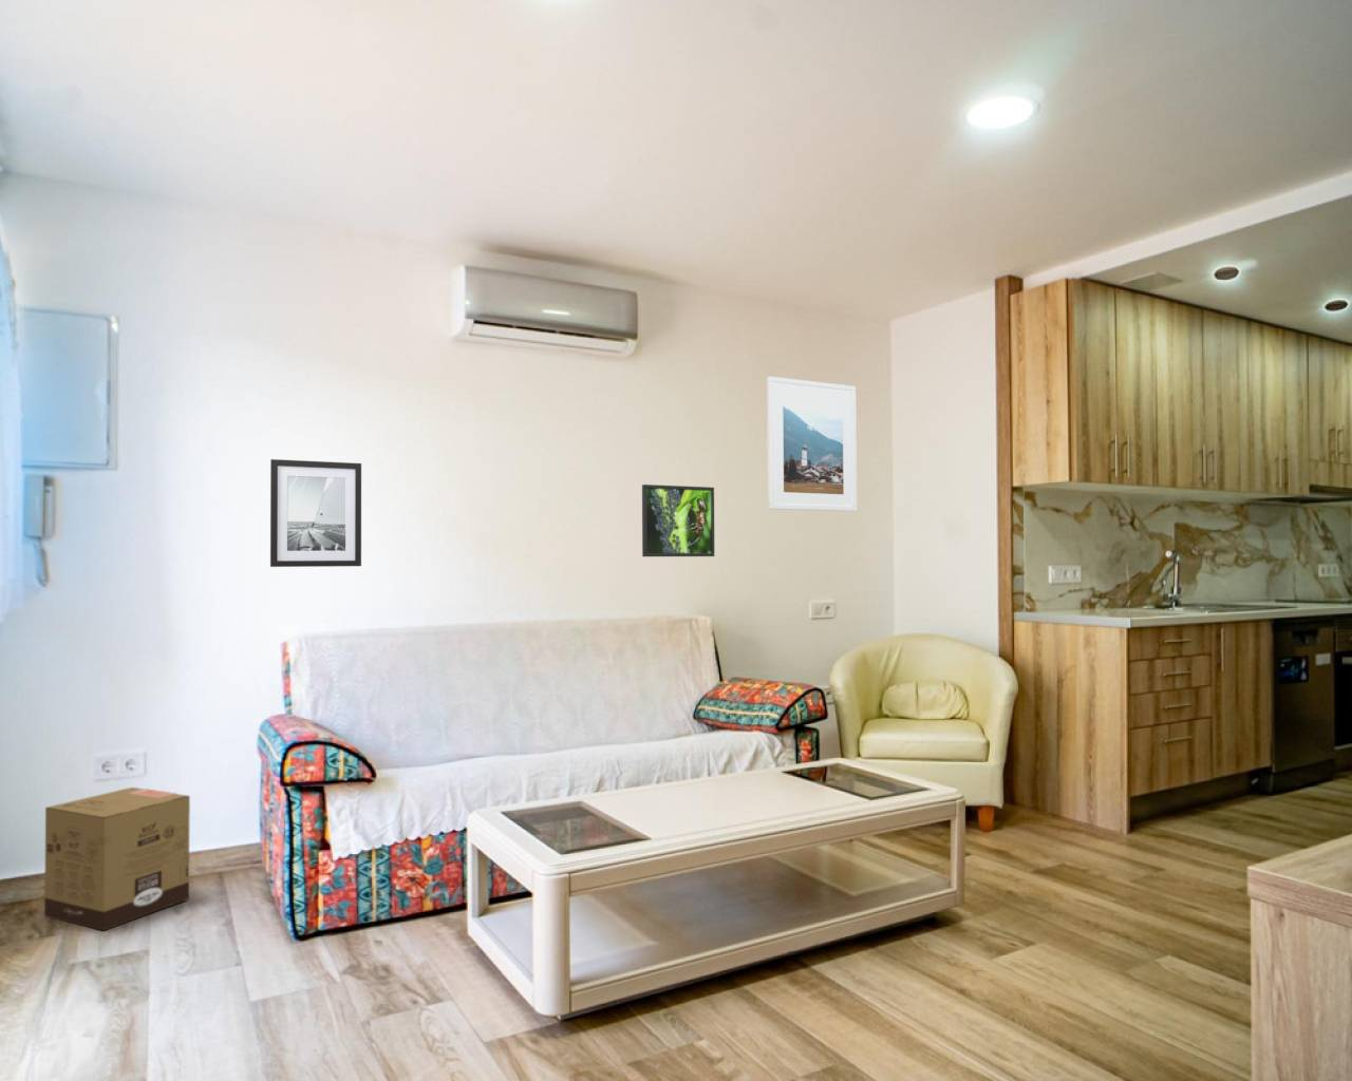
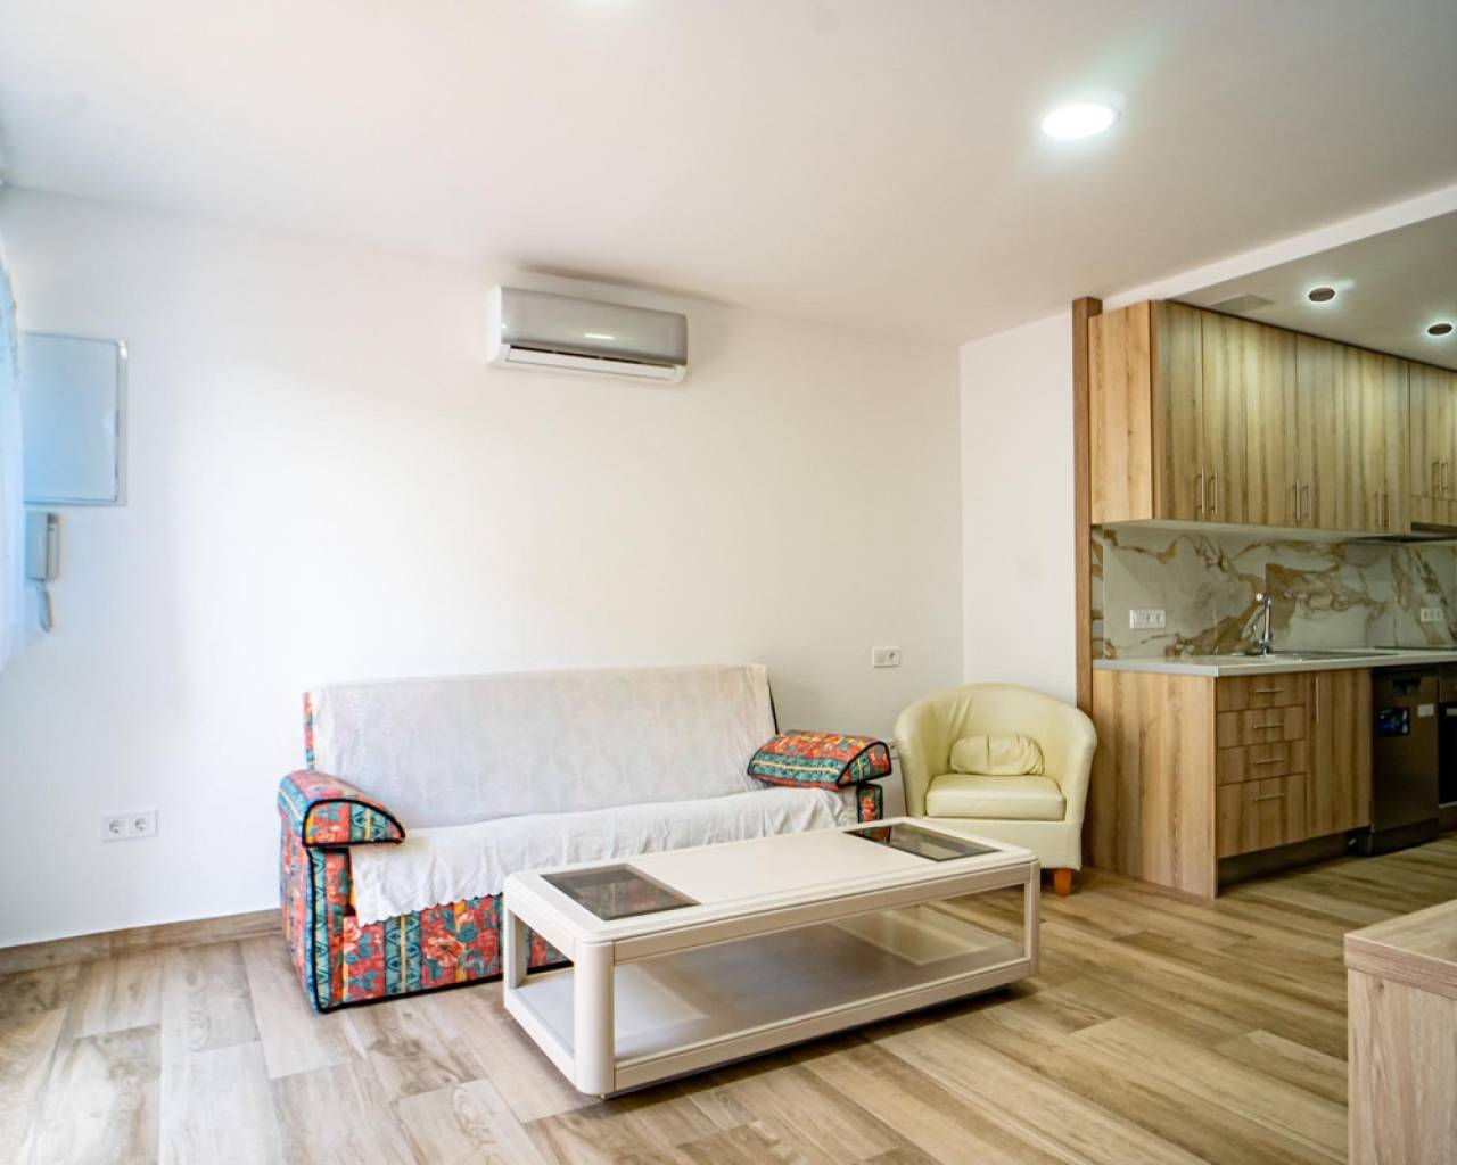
- wall art [269,458,362,568]
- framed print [641,483,715,557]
- cardboard box [43,786,191,932]
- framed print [766,376,858,512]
